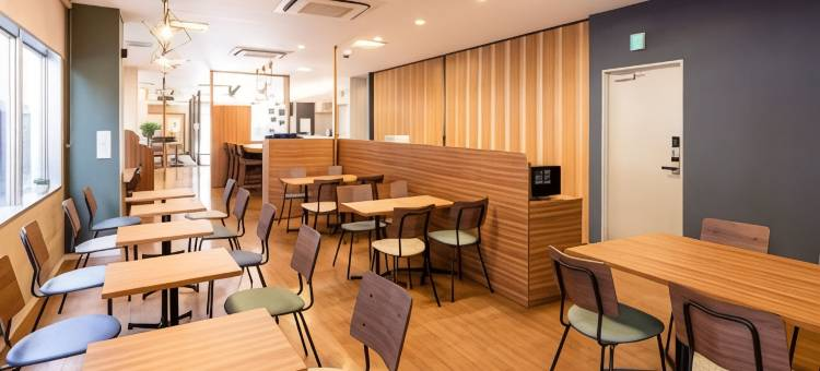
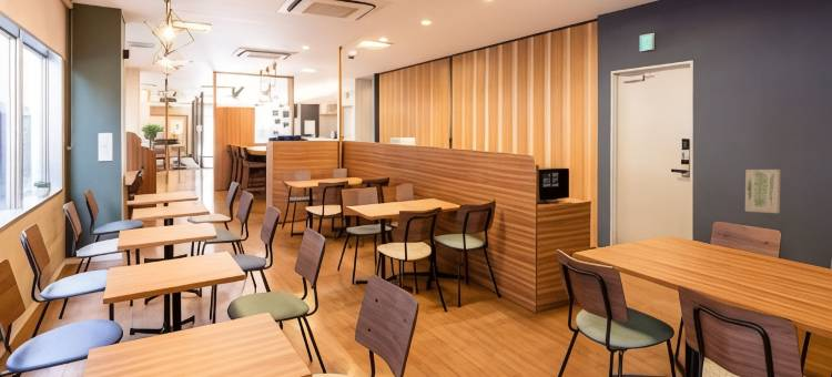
+ wall art [744,169,781,214]
